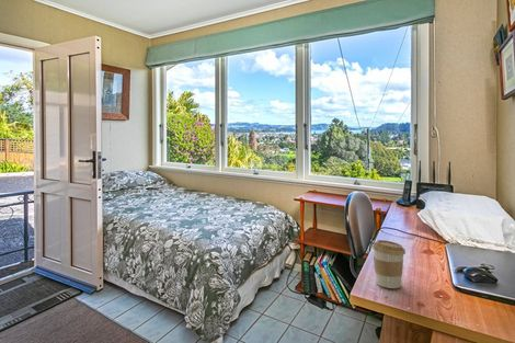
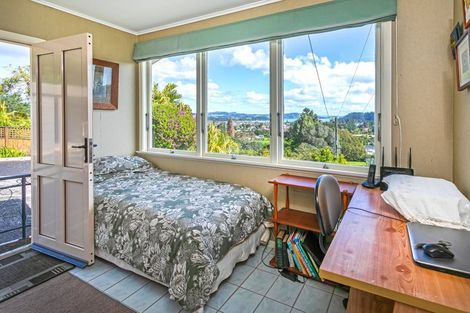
- coffee cup [371,239,407,289]
